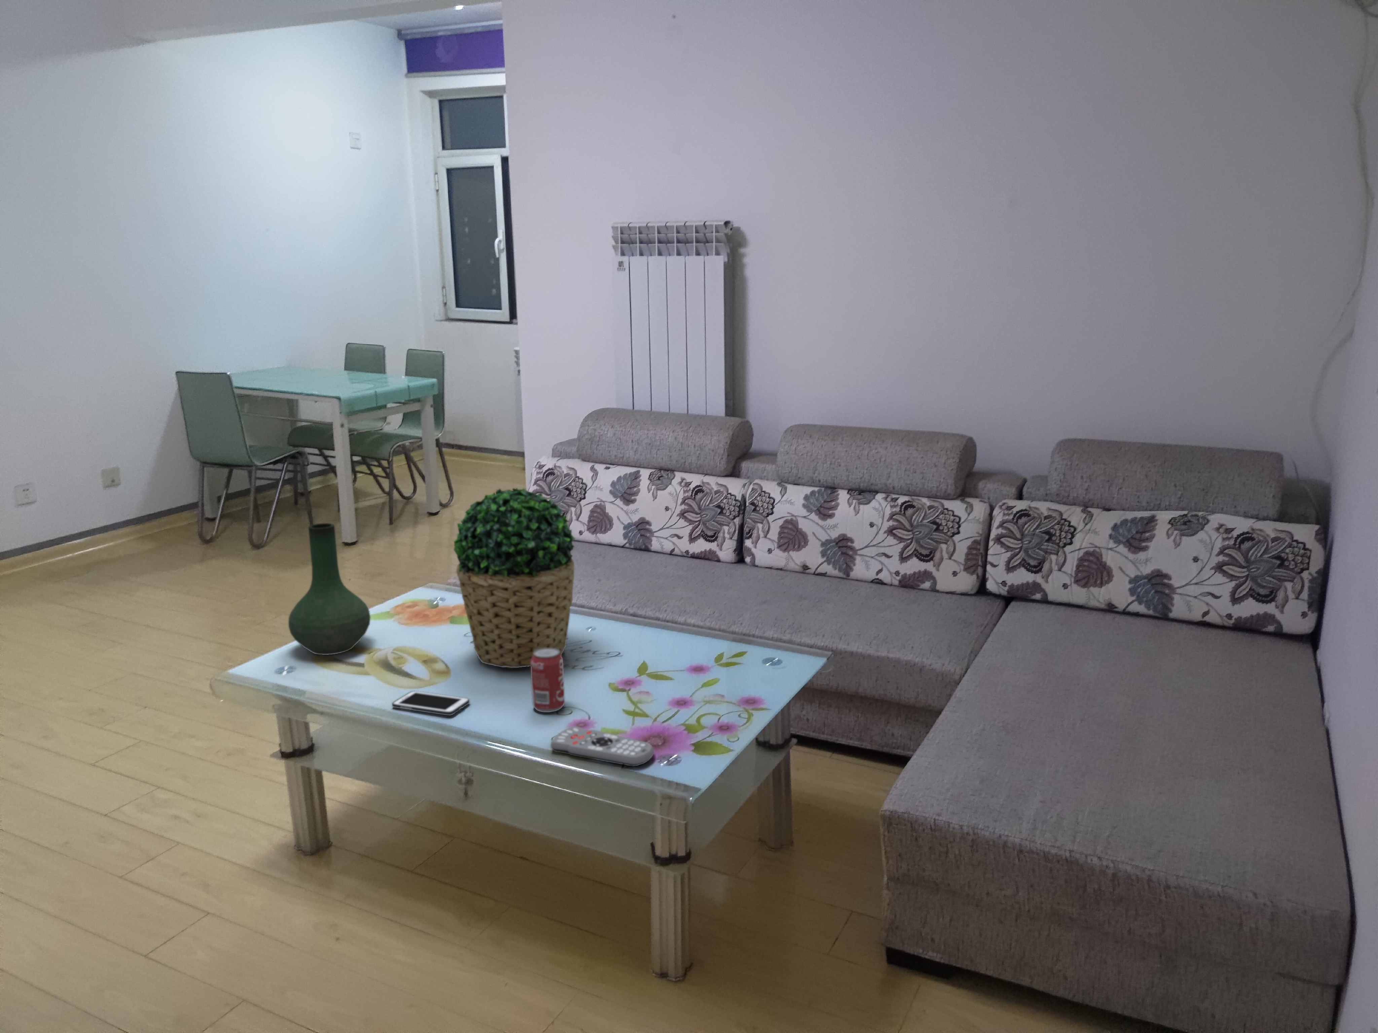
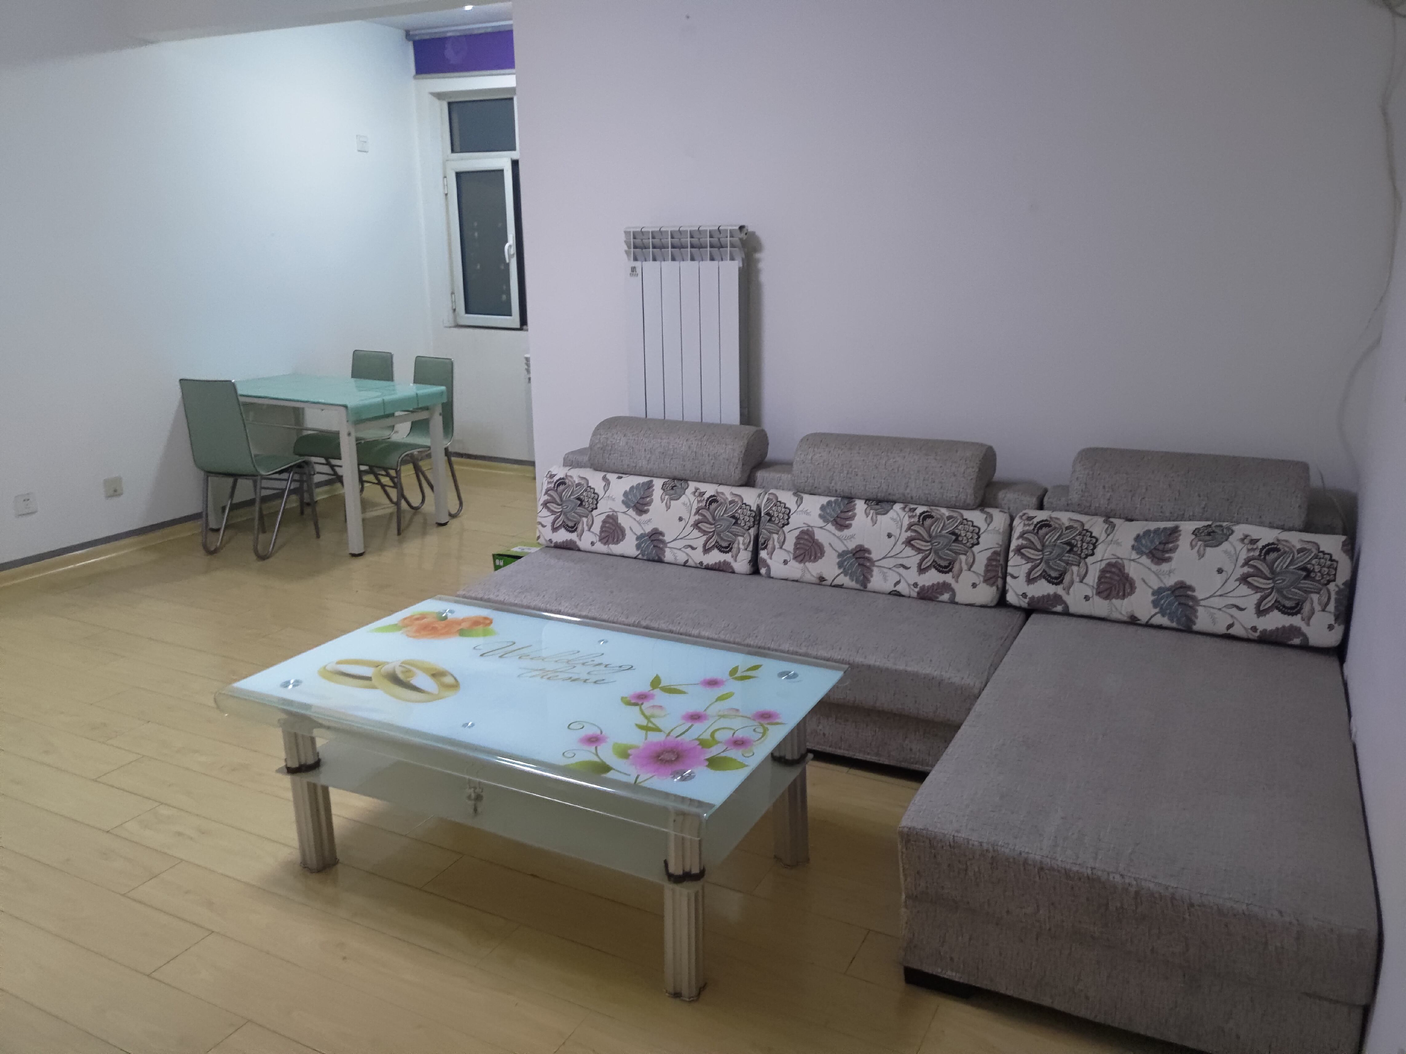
- cell phone [392,690,470,716]
- beverage can [531,648,565,713]
- potted plant [454,487,576,668]
- remote control [550,726,654,767]
- vase [288,523,371,655]
